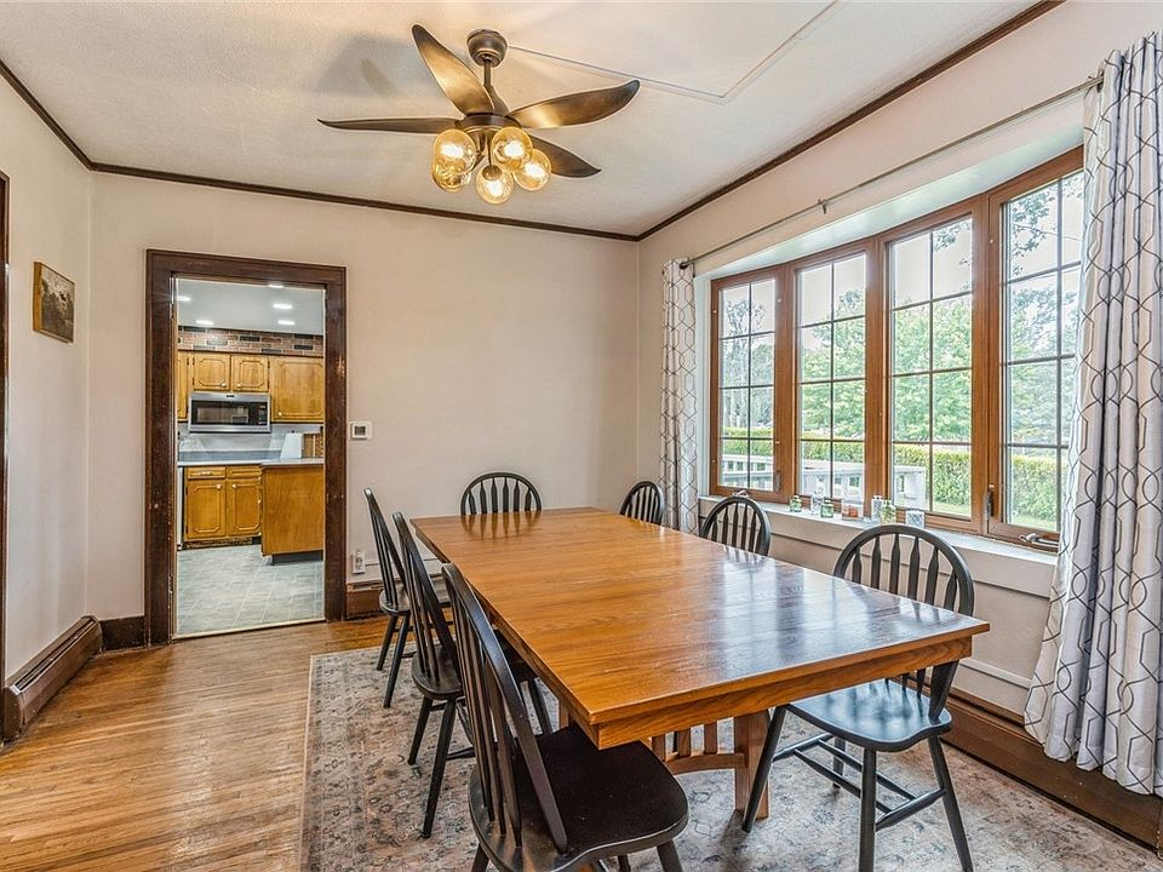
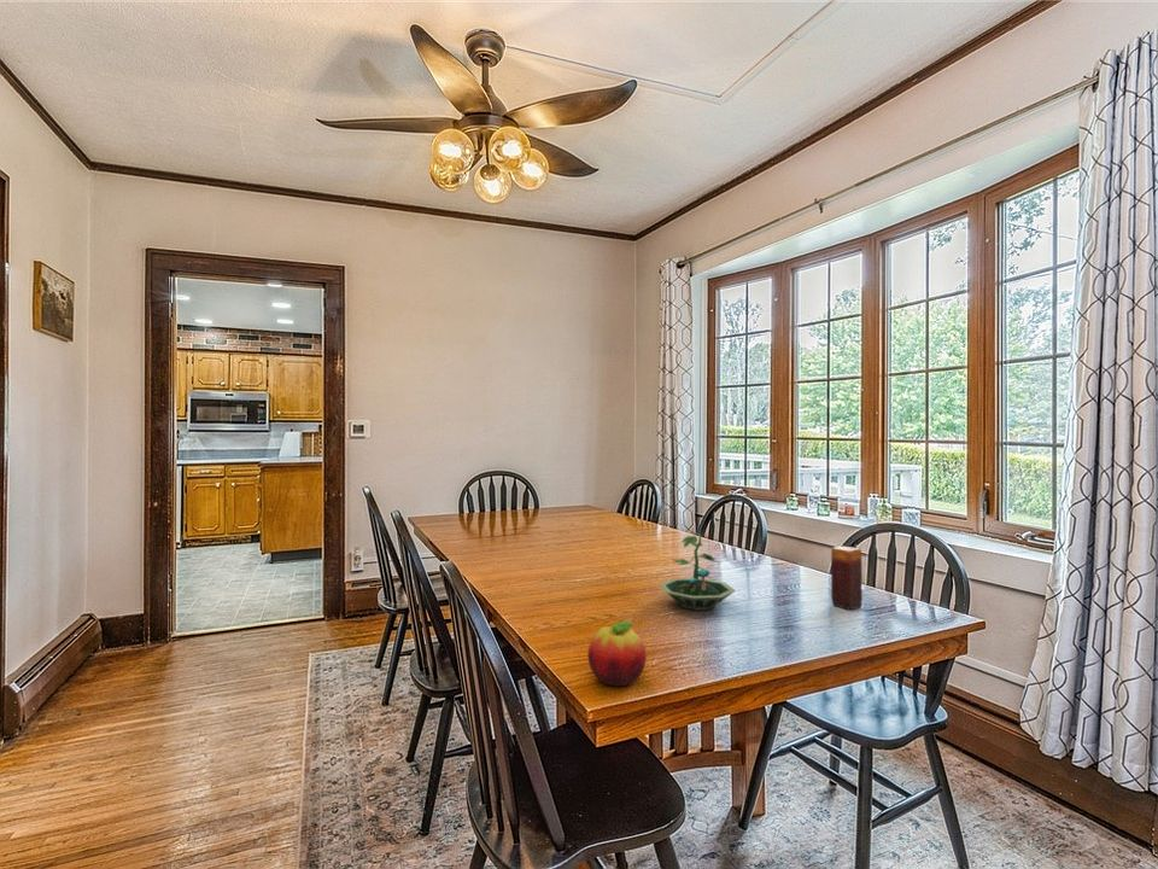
+ terrarium [659,531,737,612]
+ fruit [586,619,648,687]
+ candle [830,546,864,611]
